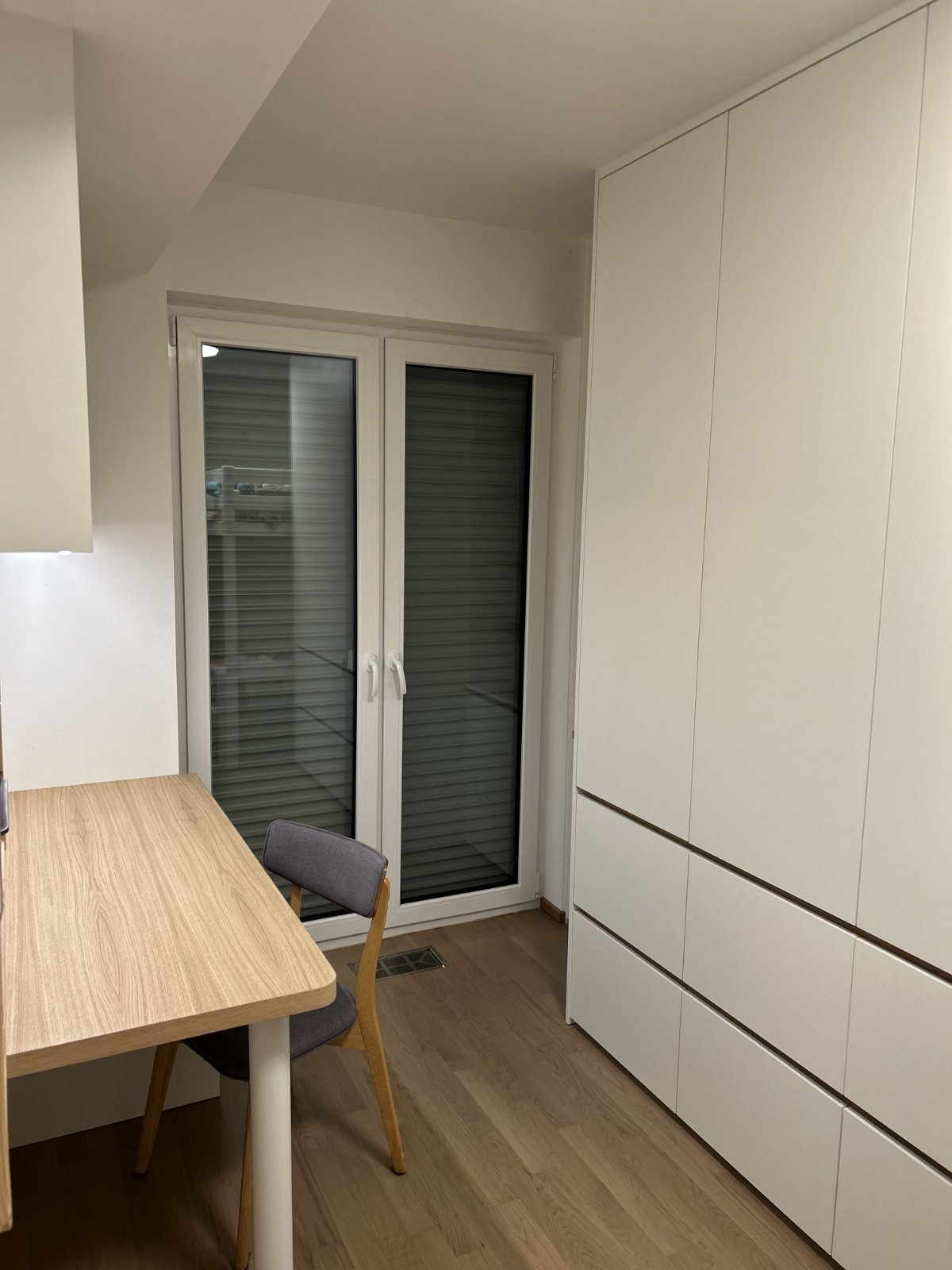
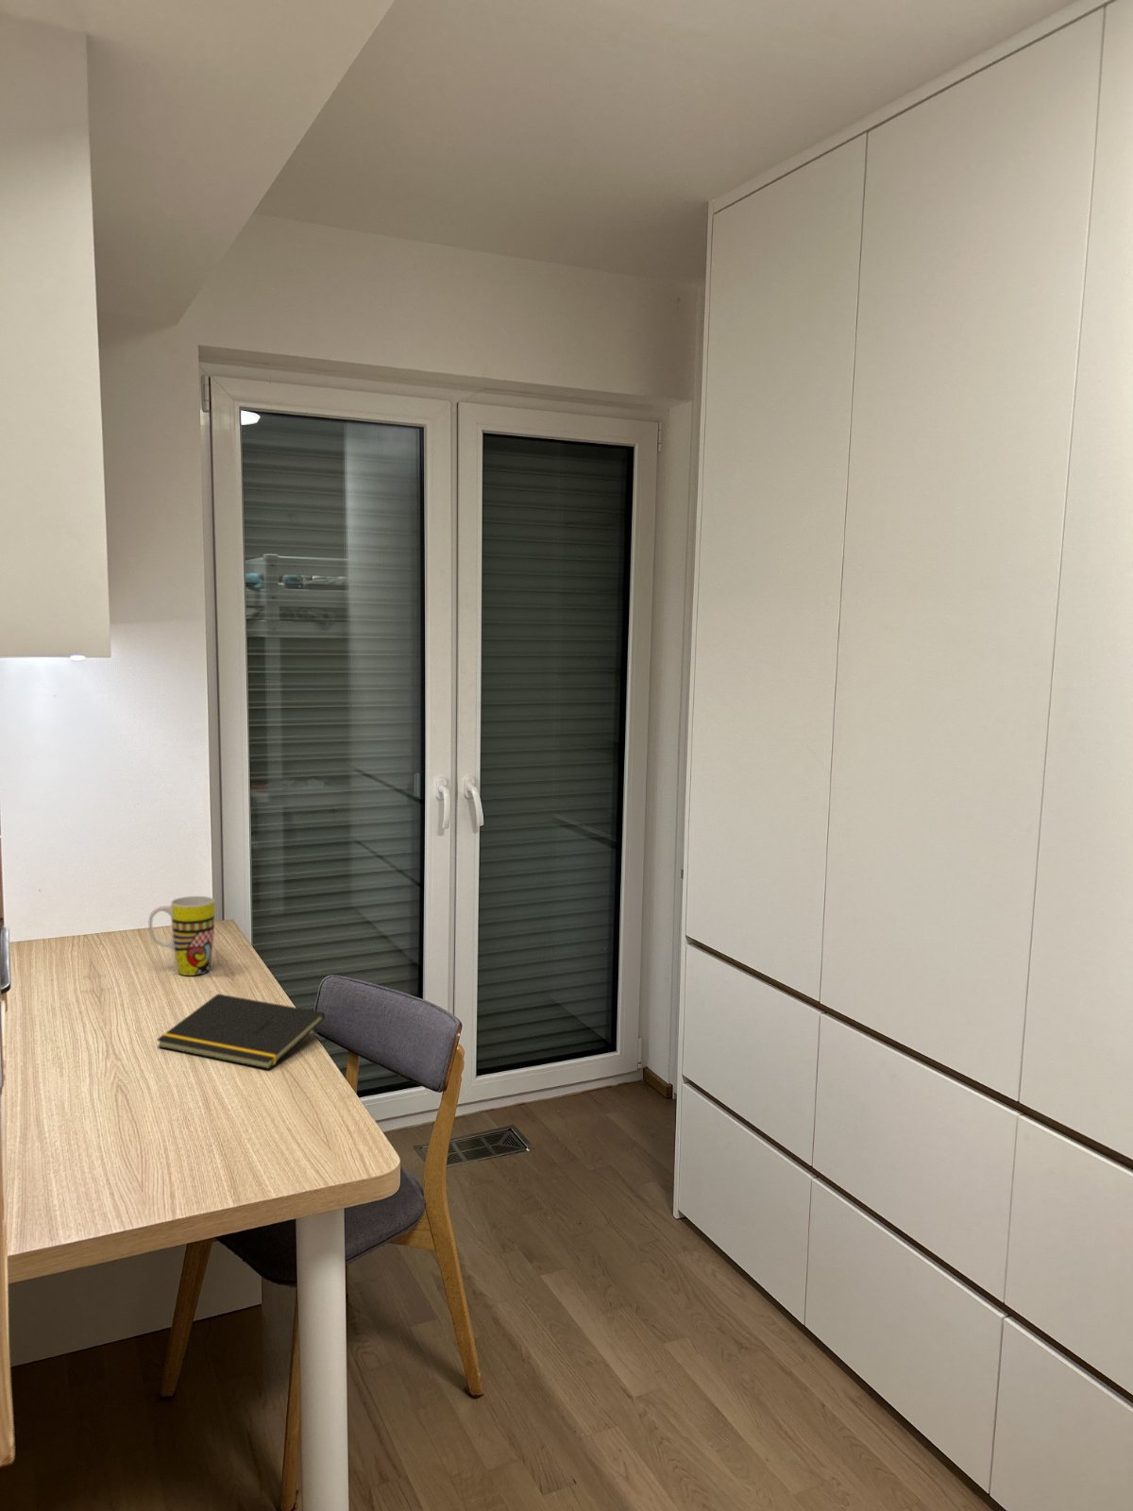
+ notepad [156,992,326,1070]
+ mug [149,895,215,977]
